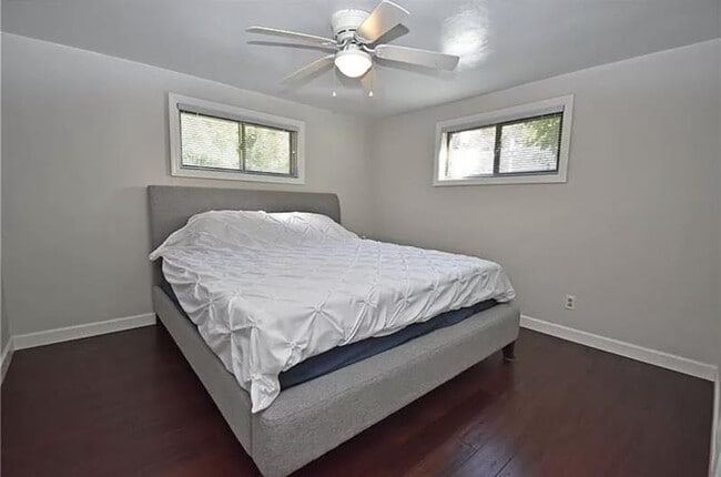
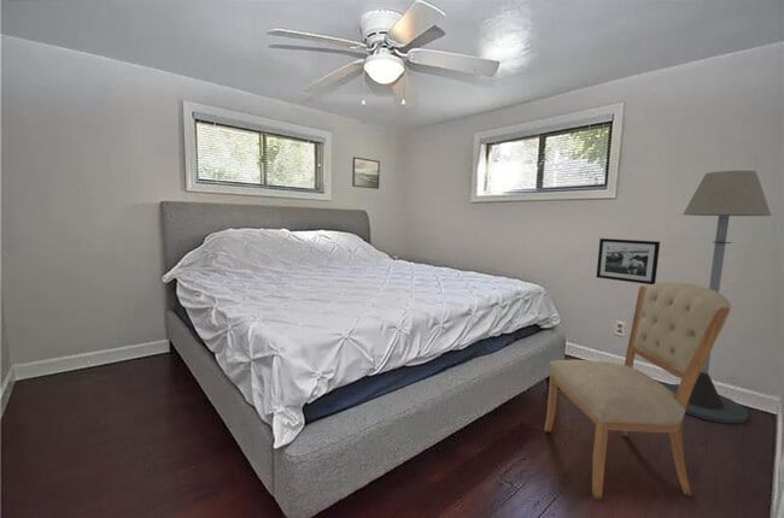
+ chair [543,281,732,501]
+ picture frame [596,237,661,286]
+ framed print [351,155,381,190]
+ floor lamp [662,170,772,424]
